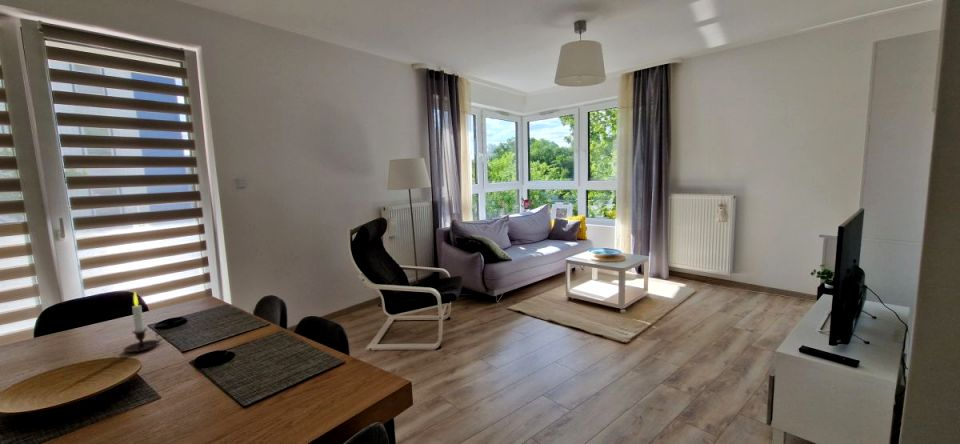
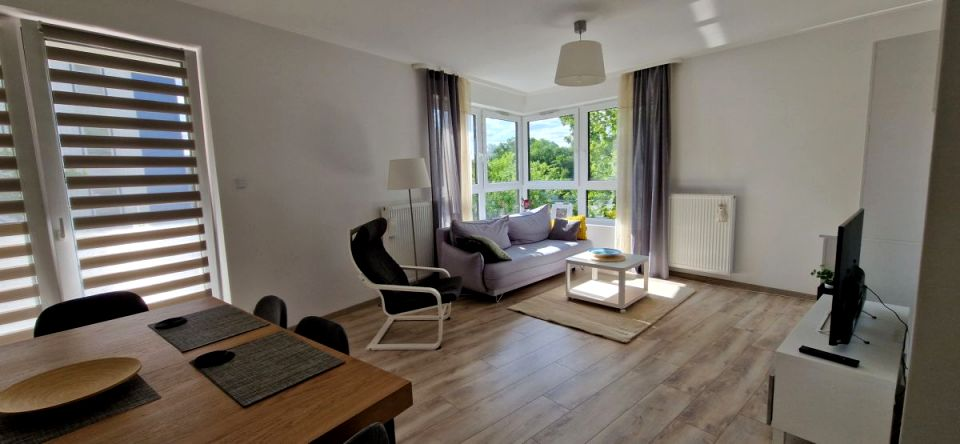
- candle [123,291,167,353]
